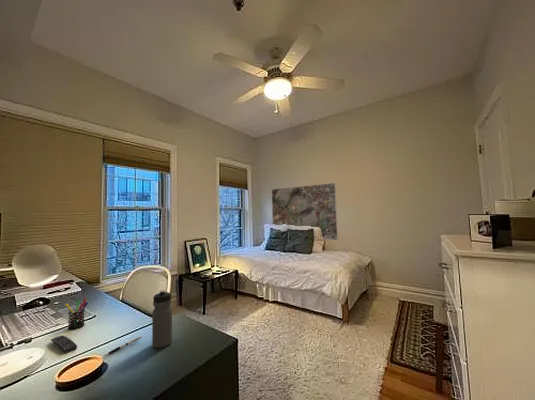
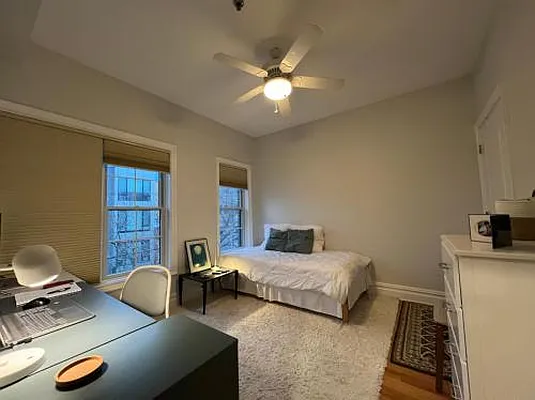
- remote control [50,334,78,354]
- pen holder [64,297,89,331]
- pen [102,335,143,357]
- water bottle [151,289,173,349]
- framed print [271,182,339,241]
